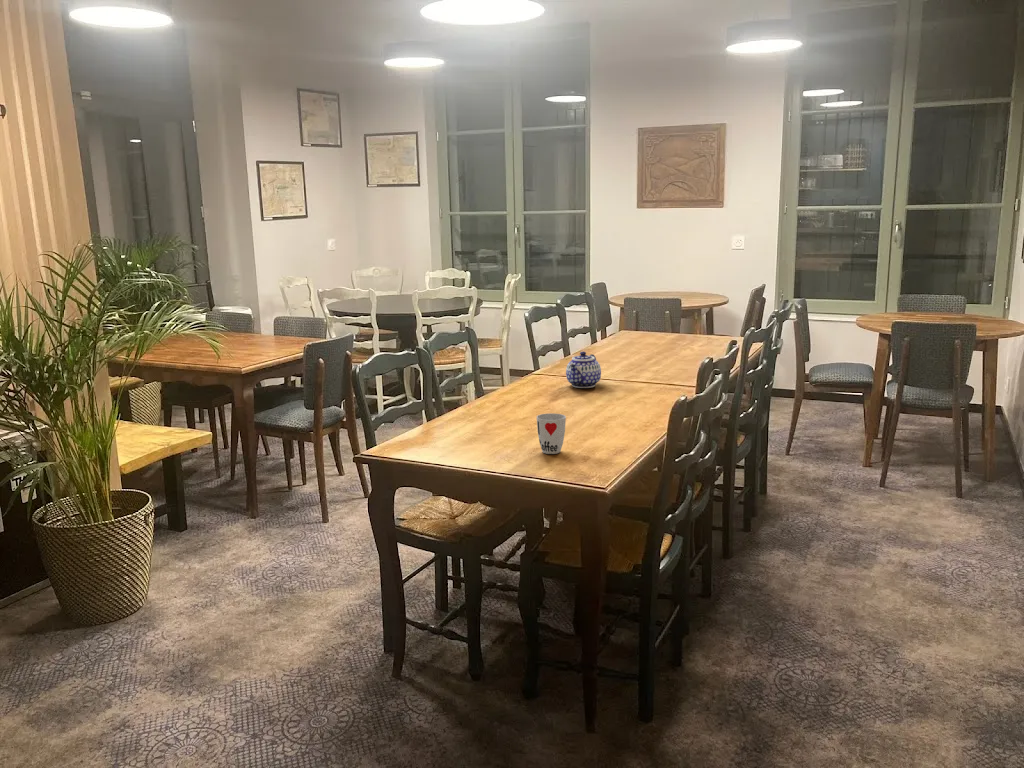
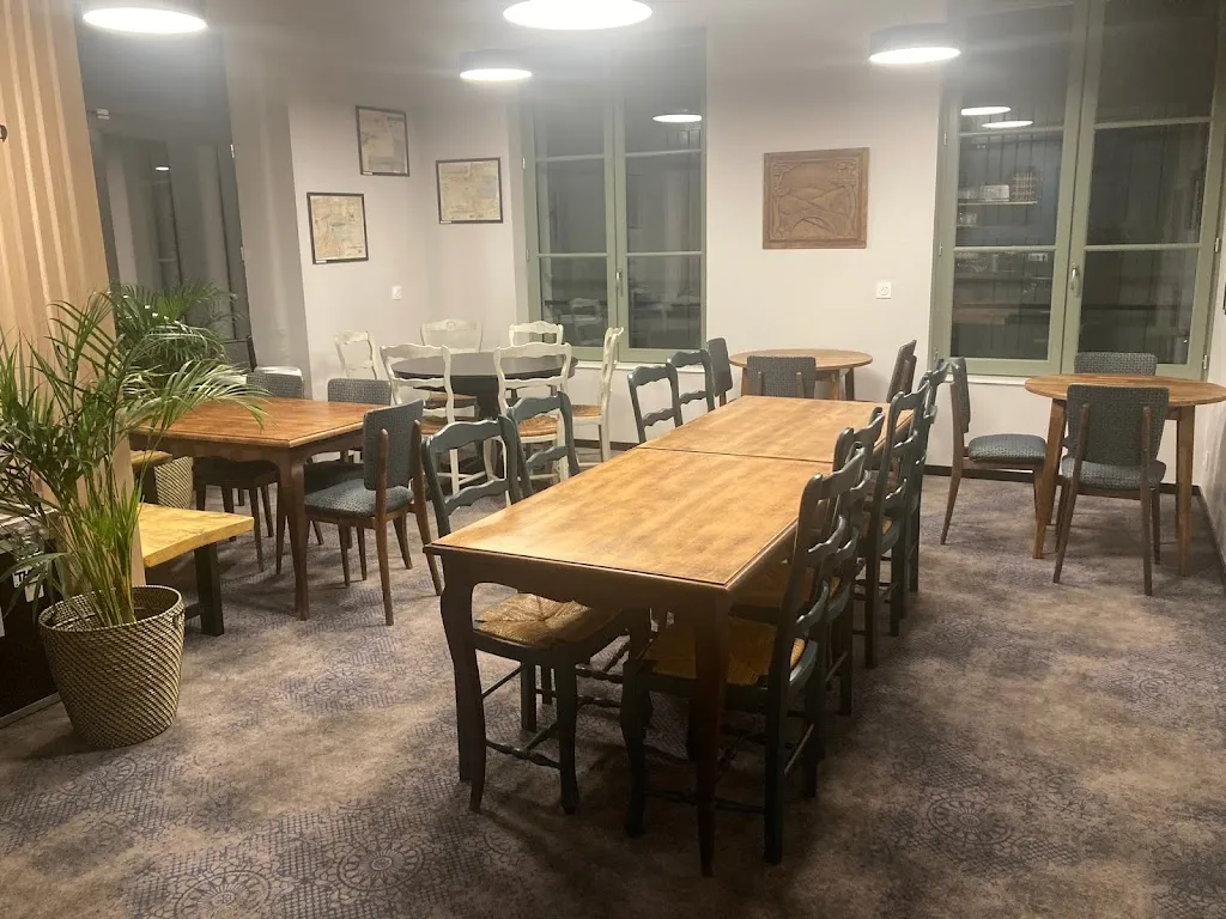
- teapot [565,350,602,389]
- cup [536,412,567,455]
